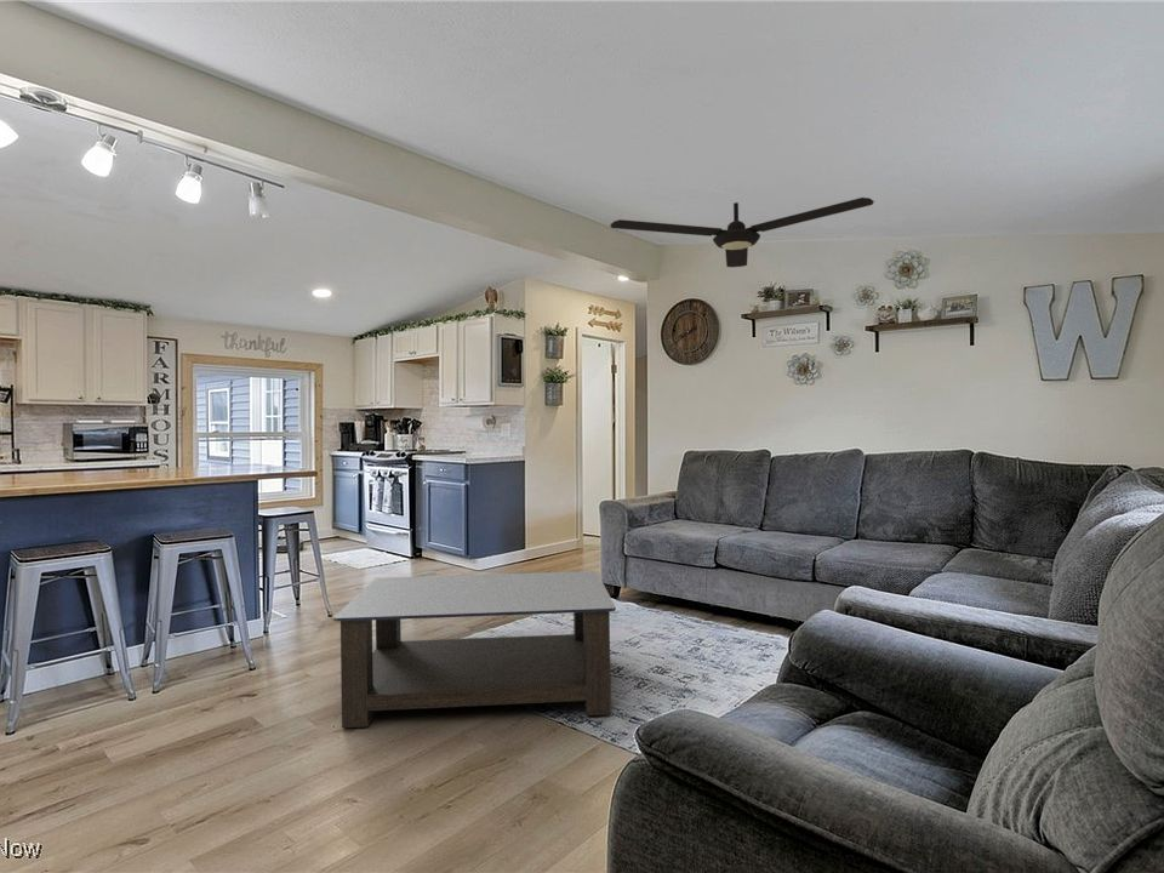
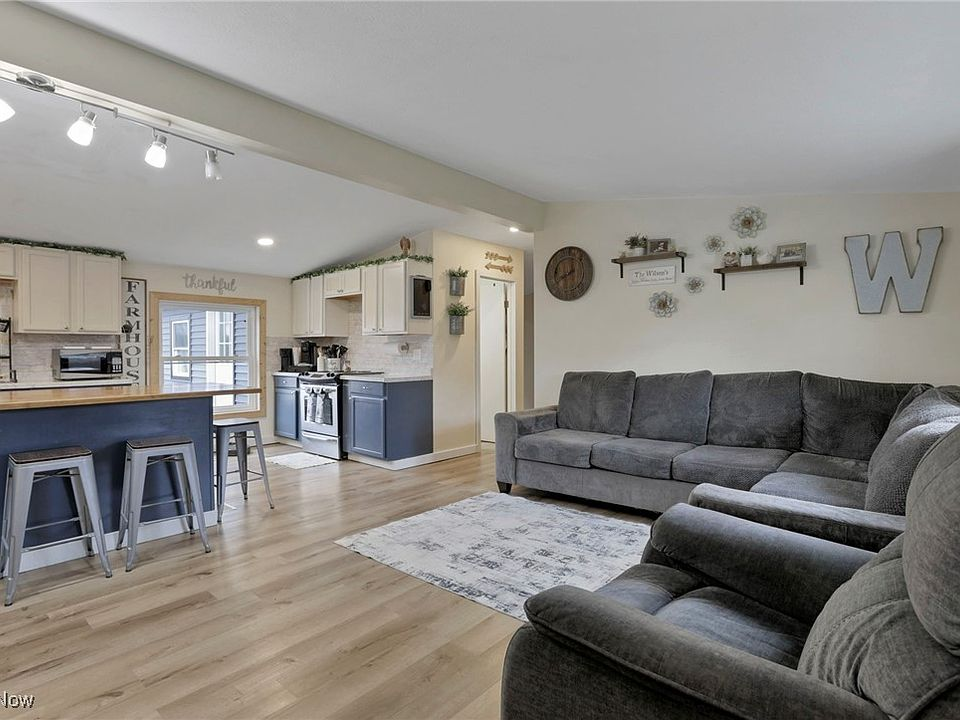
- ceiling fan [609,196,875,268]
- coffee table [332,570,617,729]
